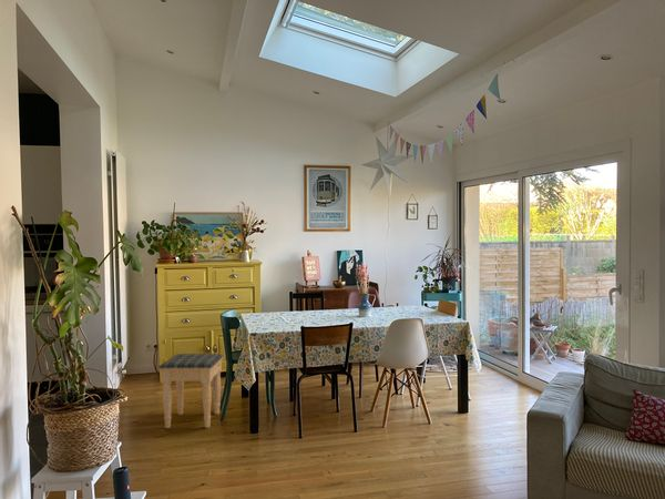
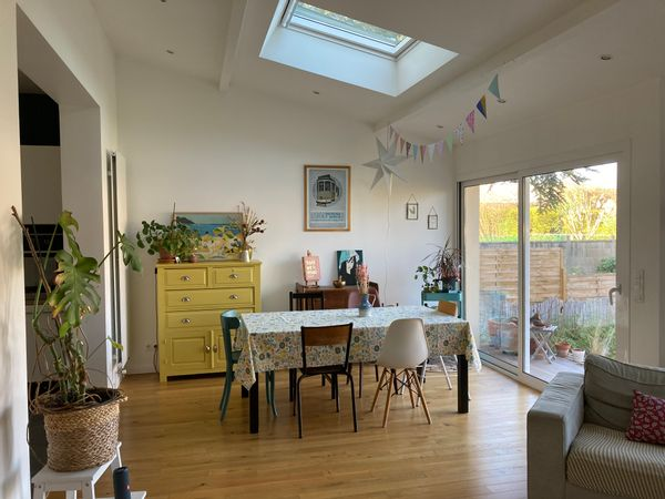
- footstool [157,353,224,429]
